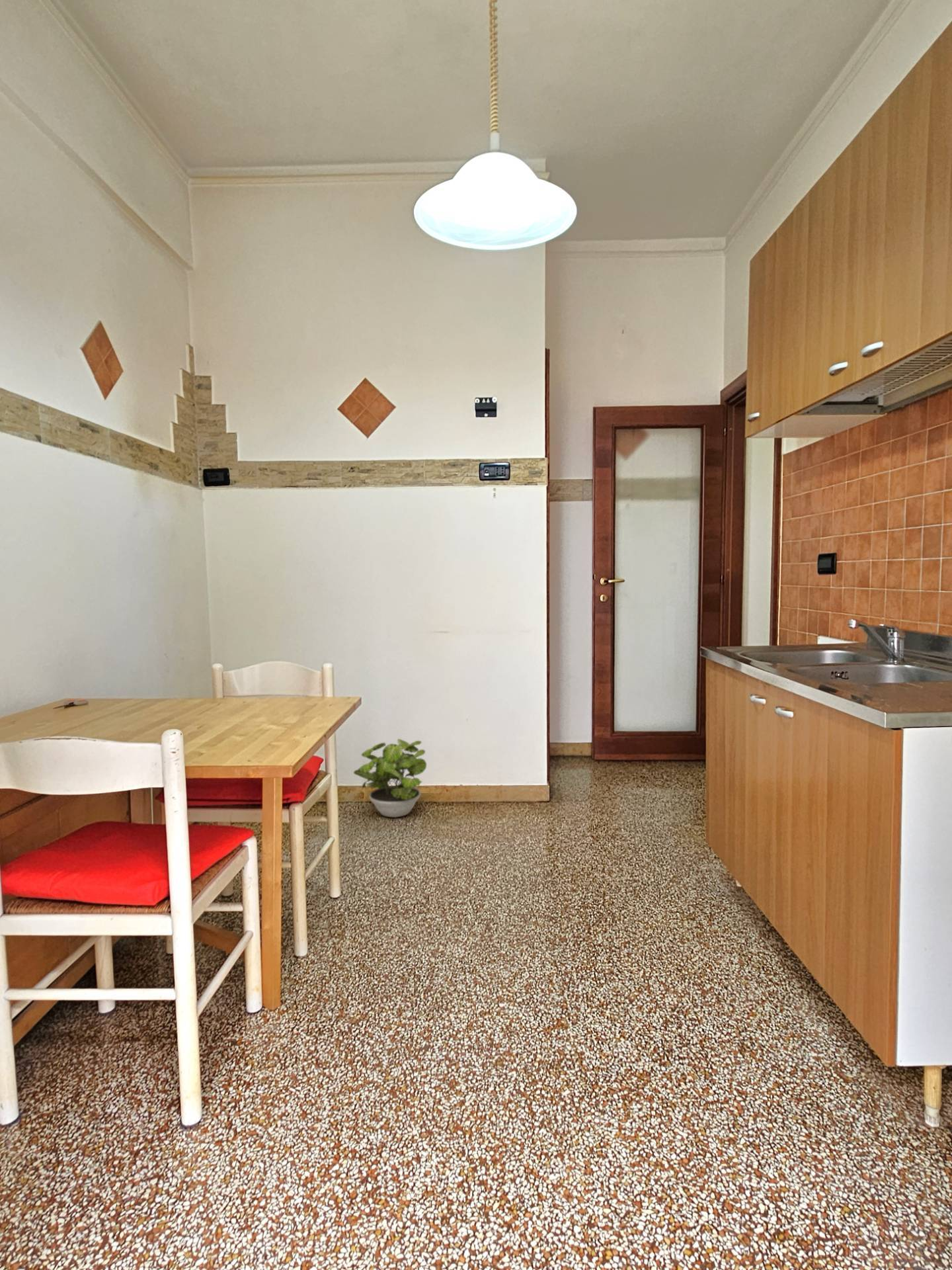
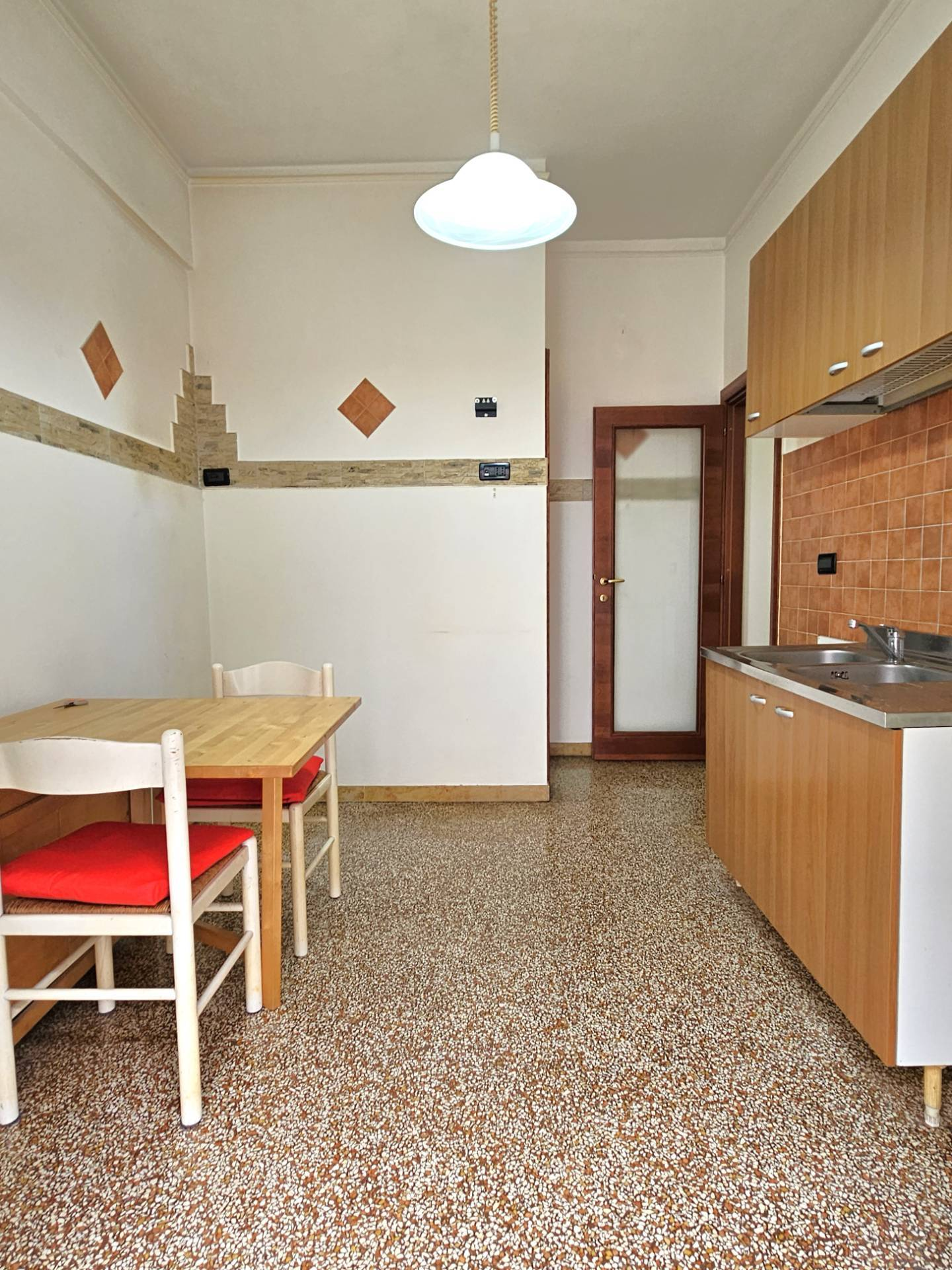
- potted plant [353,738,427,818]
